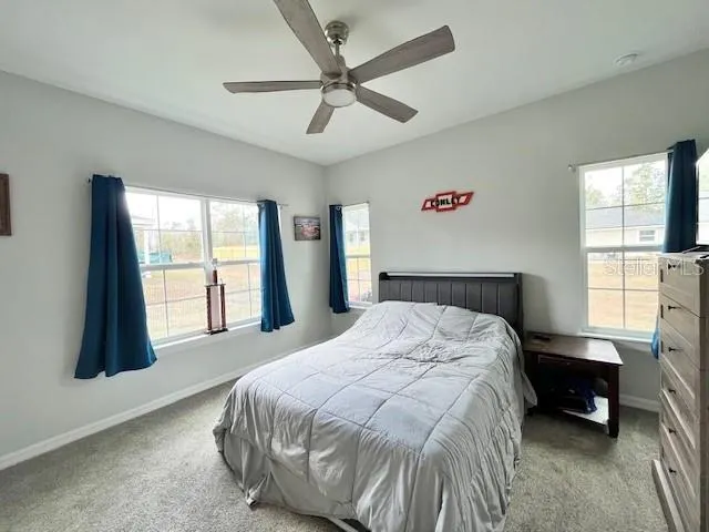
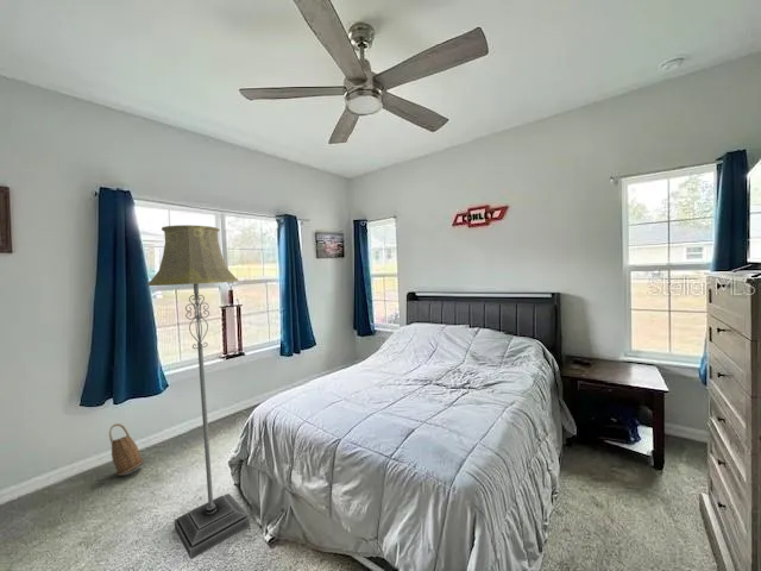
+ basket [108,422,145,477]
+ floor lamp [146,224,251,560]
